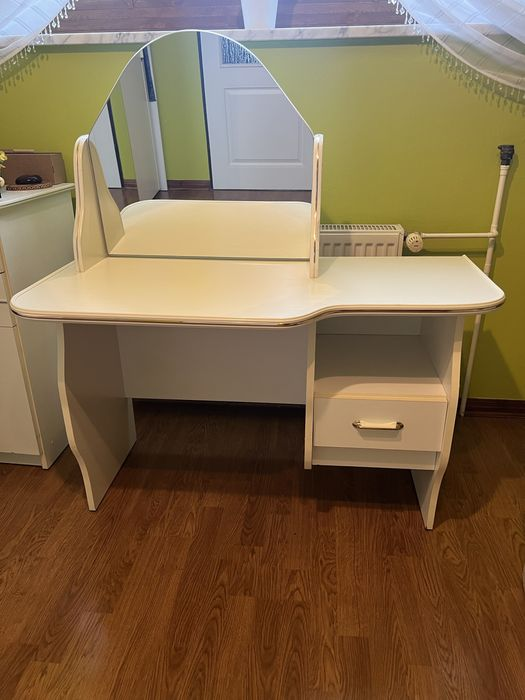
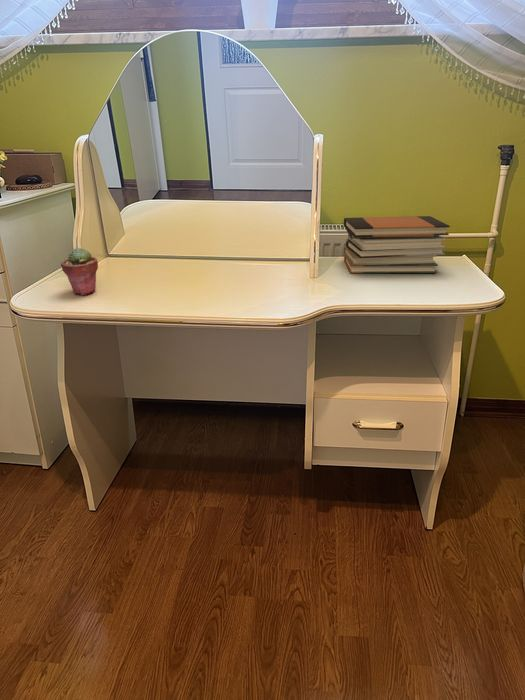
+ book stack [342,215,451,274]
+ potted succulent [60,247,99,296]
